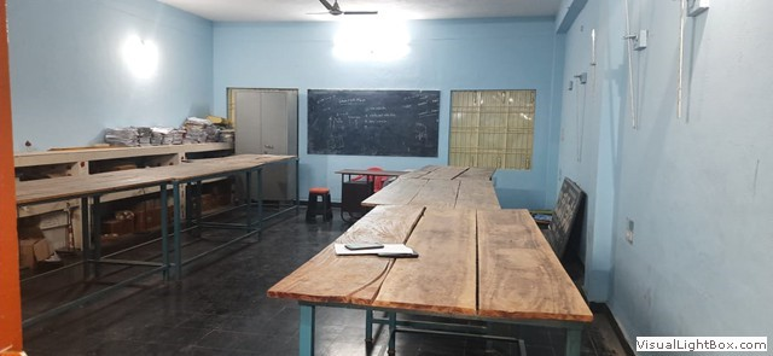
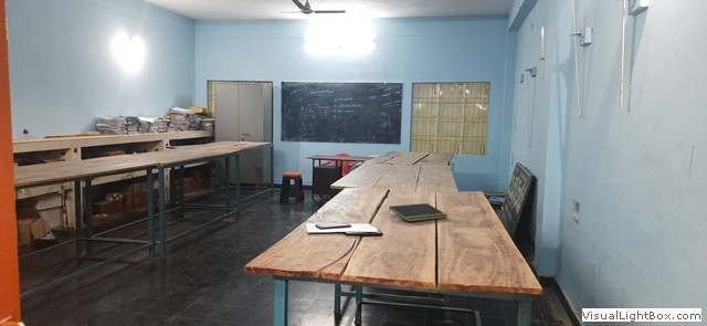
+ notepad [388,202,449,223]
